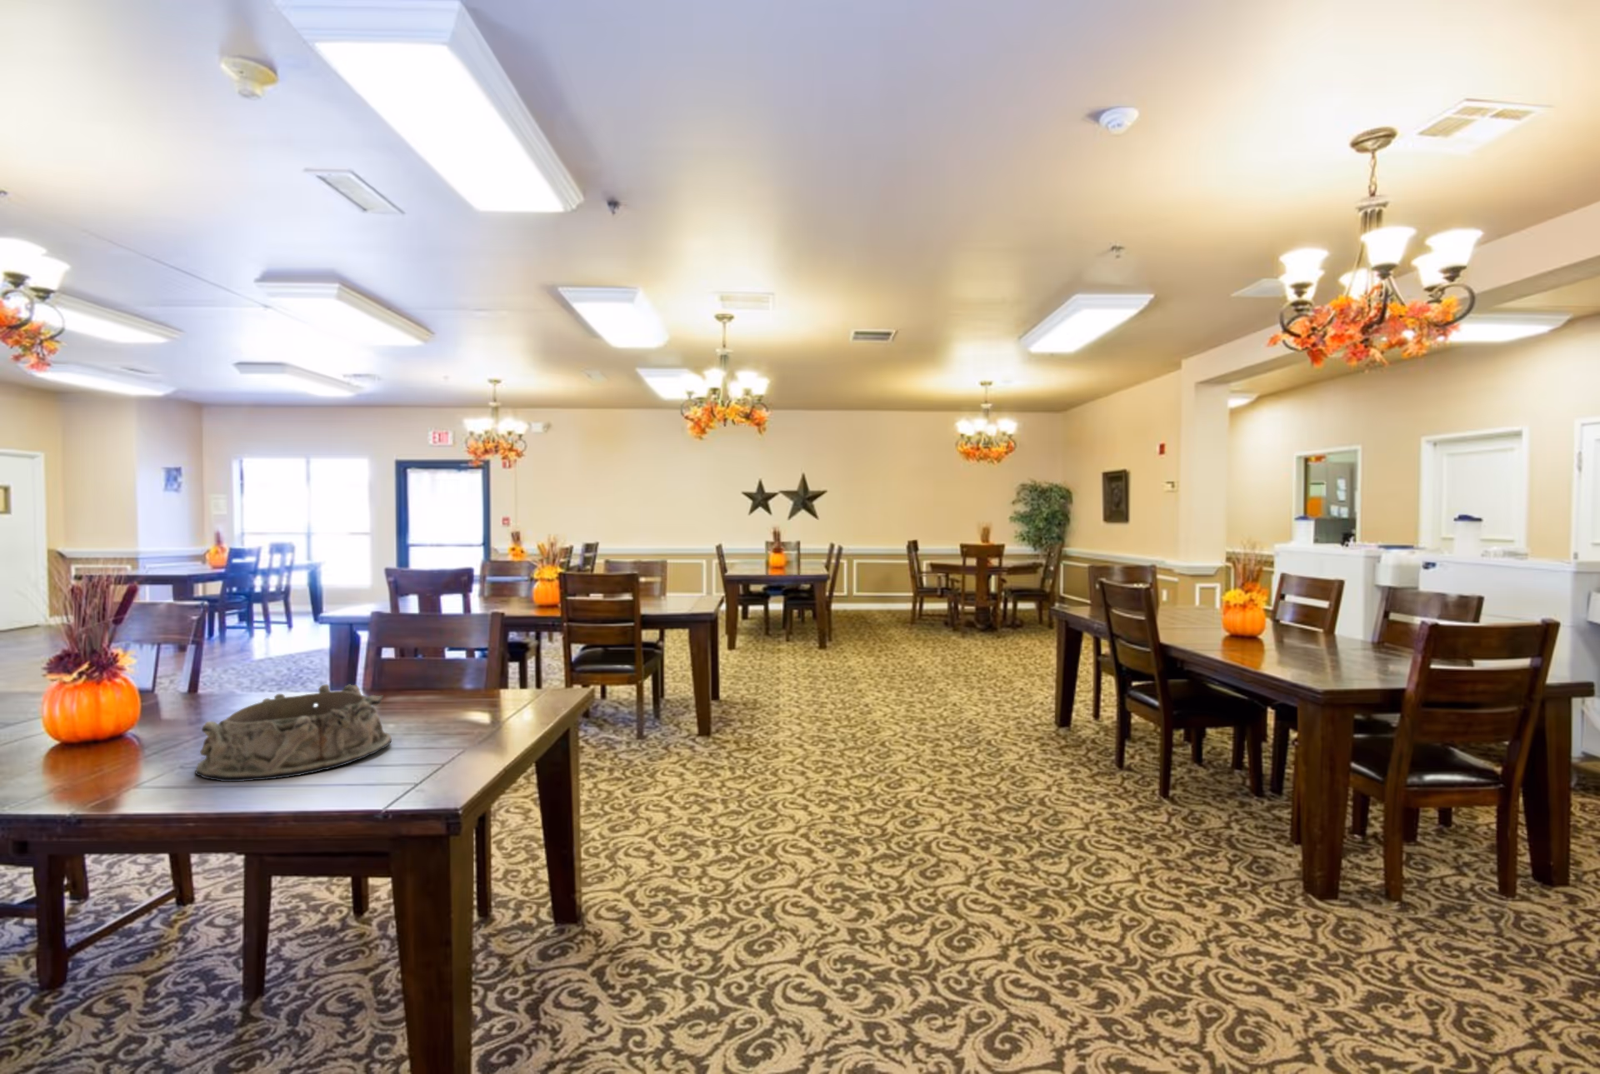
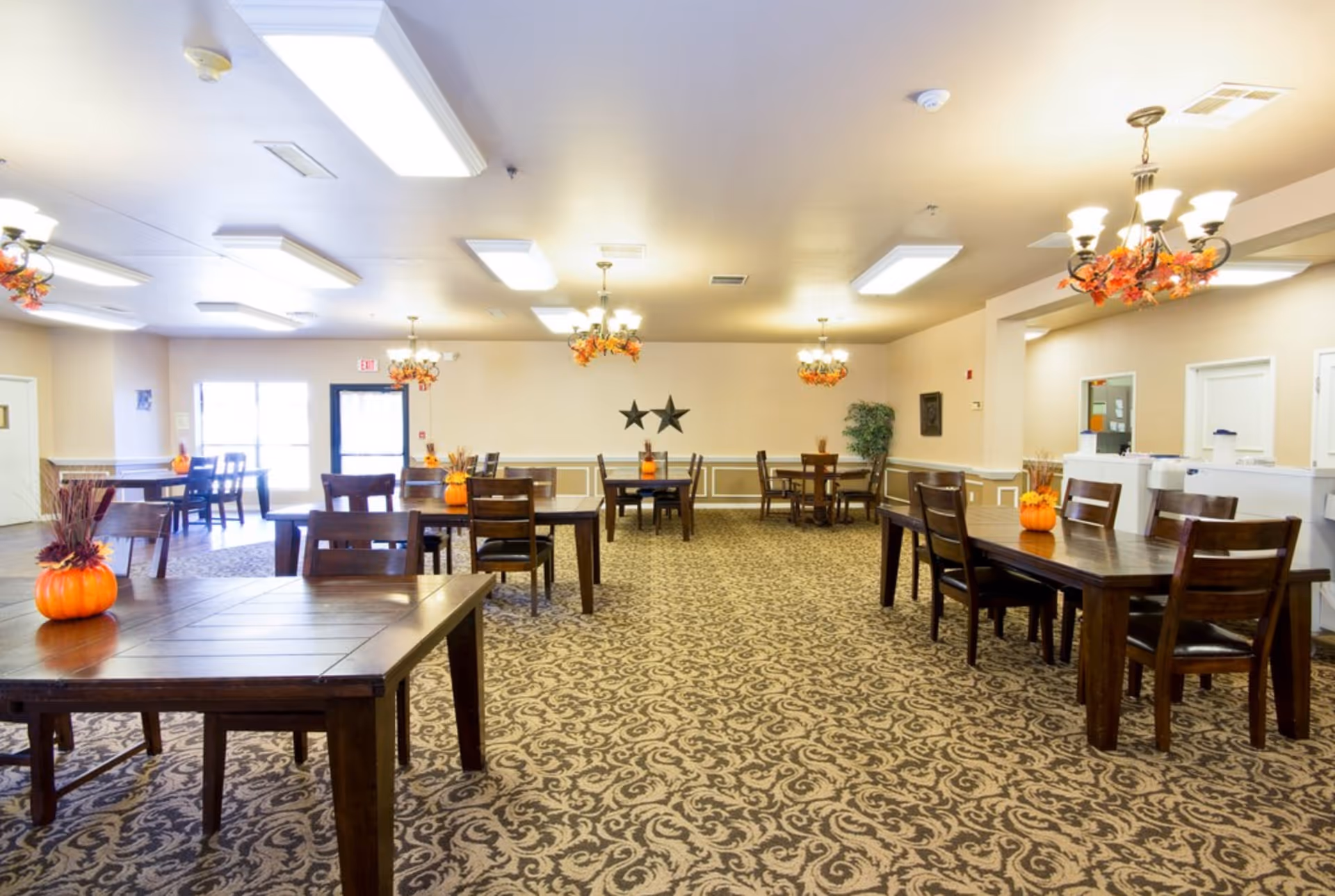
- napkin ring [194,683,392,783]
